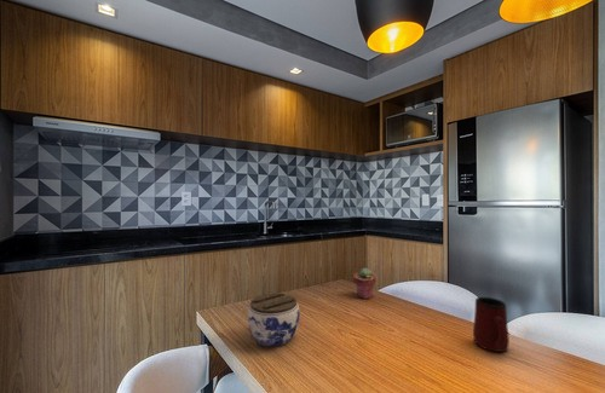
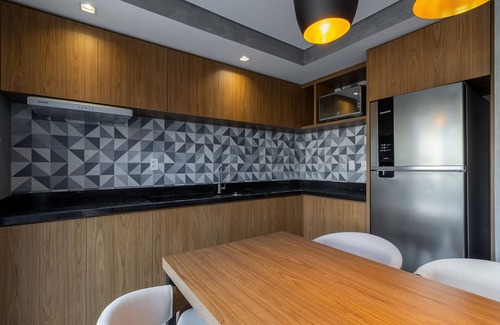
- potted succulent [352,267,378,300]
- mug [472,296,511,353]
- jar [247,293,301,348]
